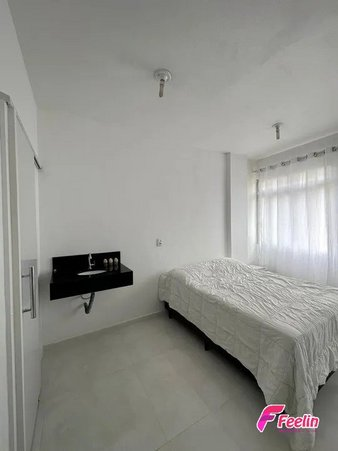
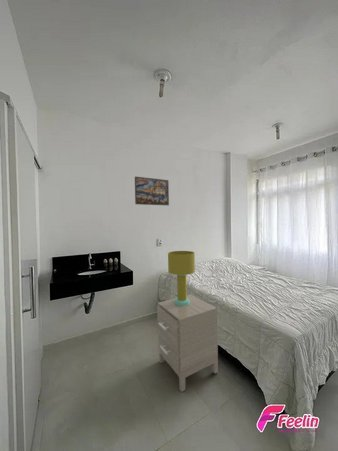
+ nightstand [156,293,219,393]
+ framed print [134,176,170,206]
+ table lamp [167,250,196,306]
